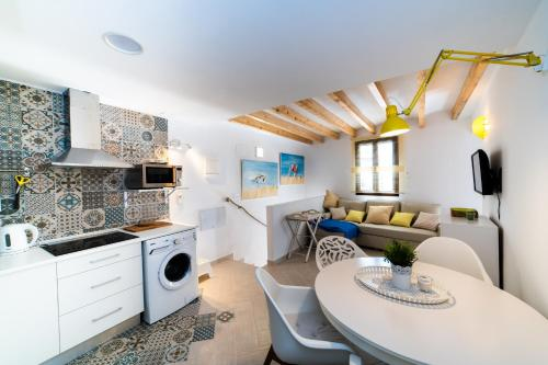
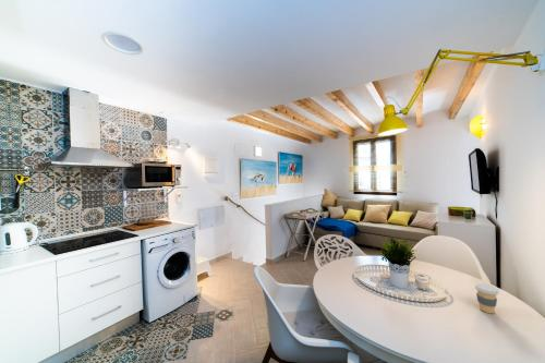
+ coffee cup [474,283,499,314]
